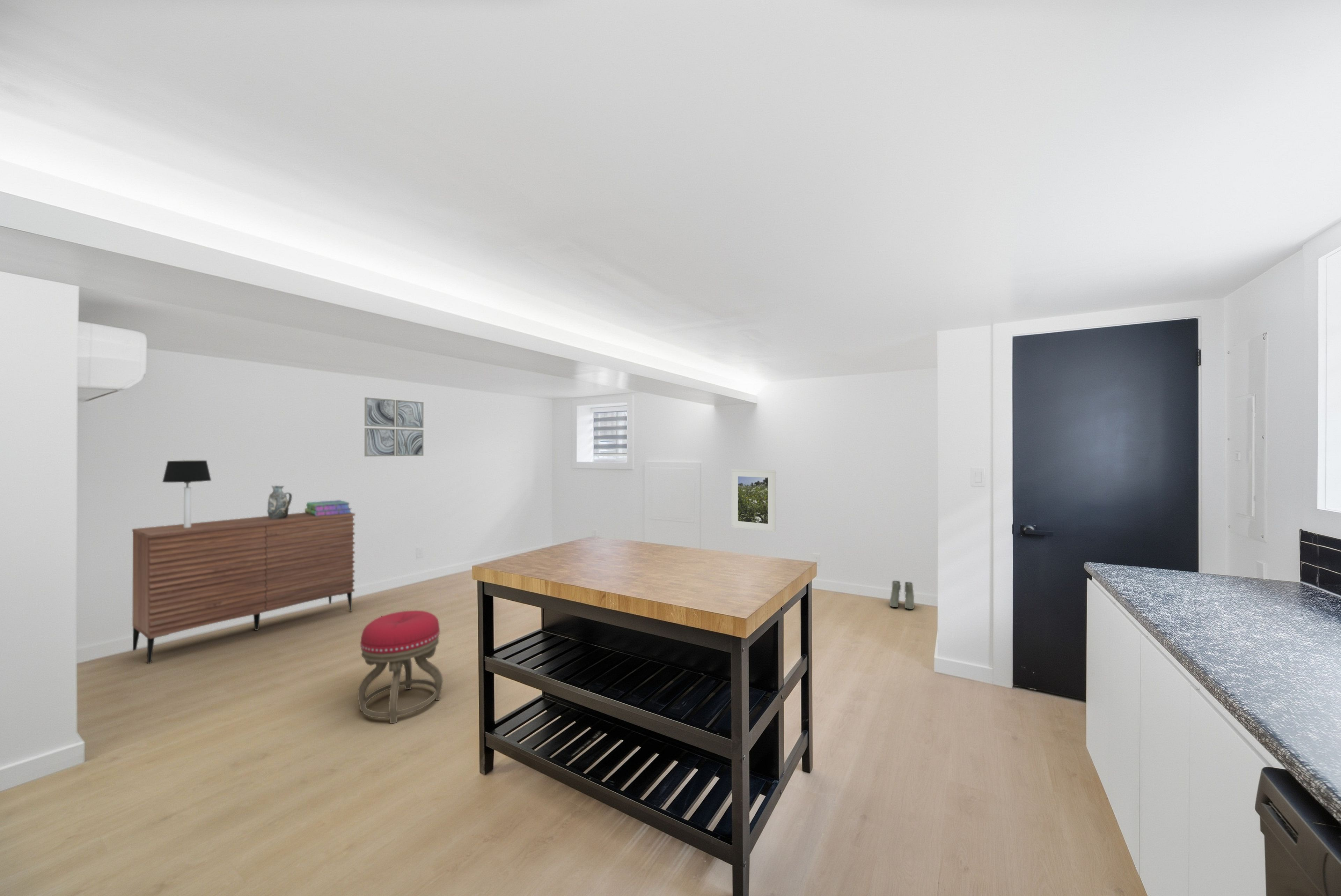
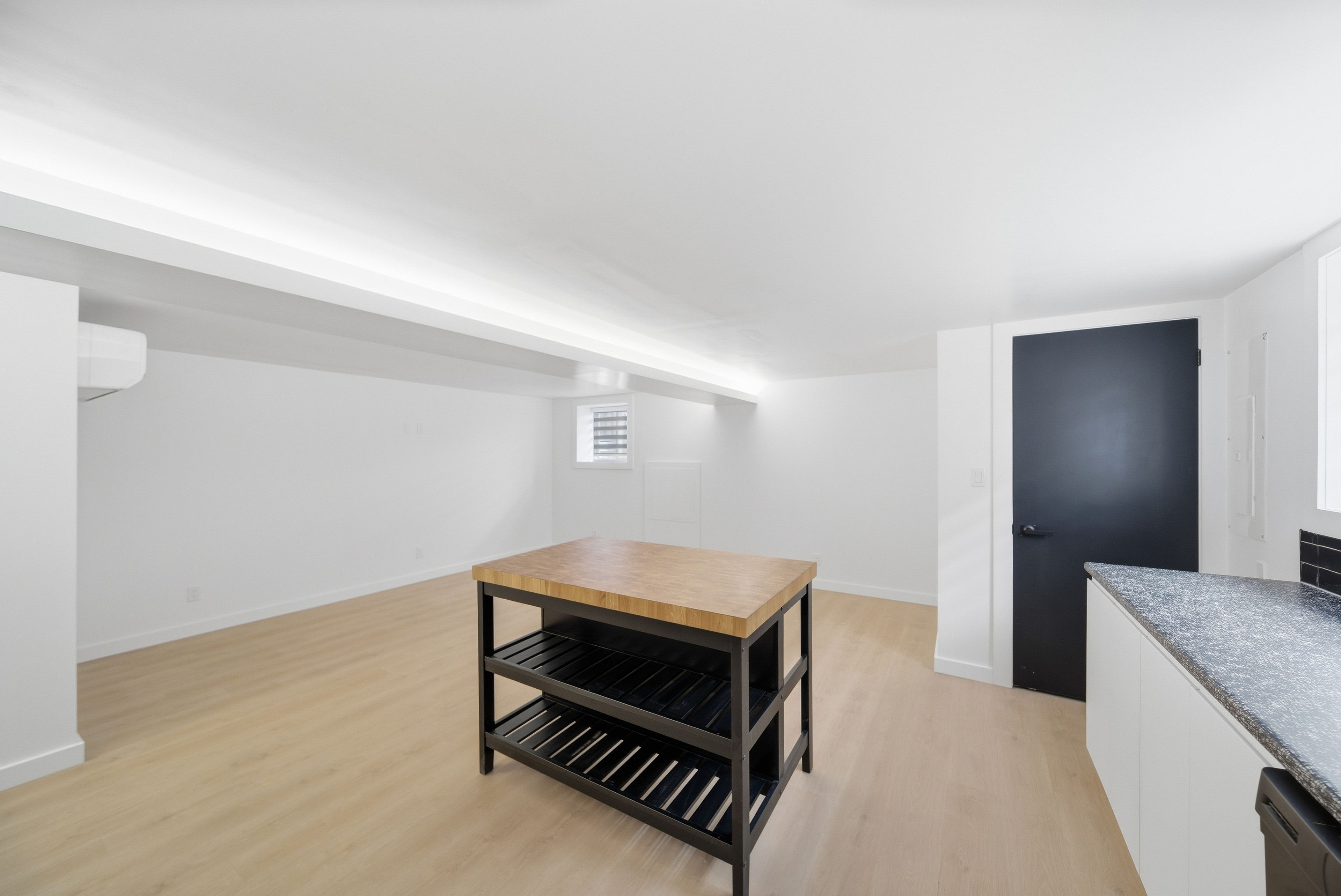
- wall art [364,397,424,457]
- stack of books [304,500,352,516]
- sideboard [132,512,356,664]
- decorative vase [267,485,293,519]
- table lamp [162,460,212,528]
- stool [357,610,443,724]
- boots [889,580,915,609]
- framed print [731,469,776,532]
